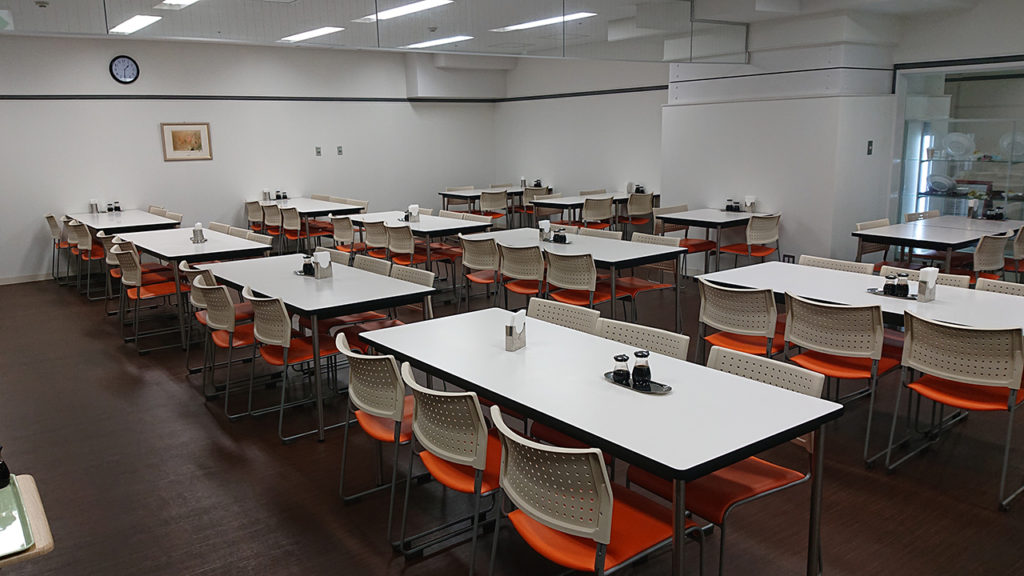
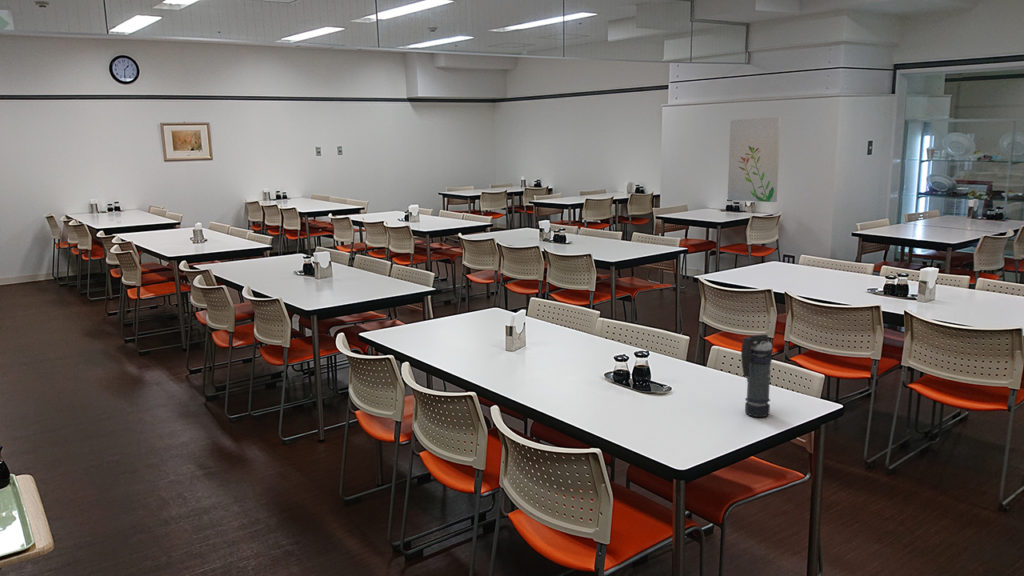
+ wall art [727,116,782,203]
+ smoke grenade [740,333,774,418]
